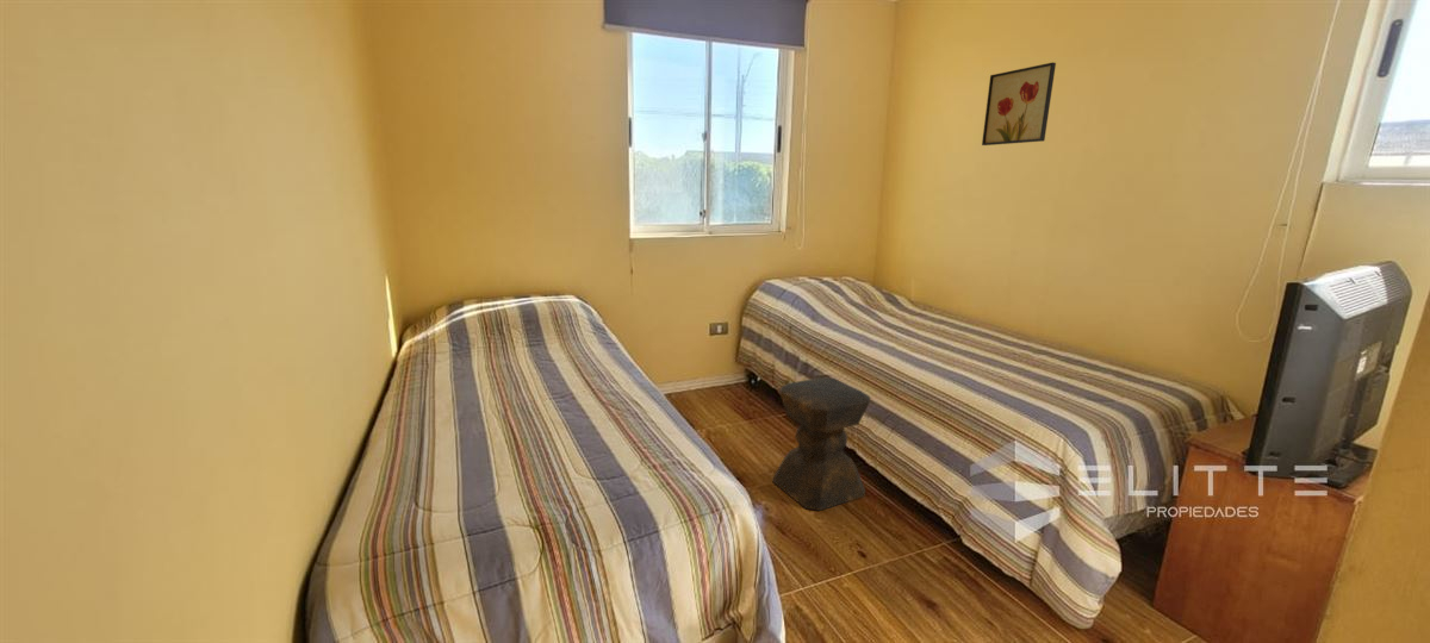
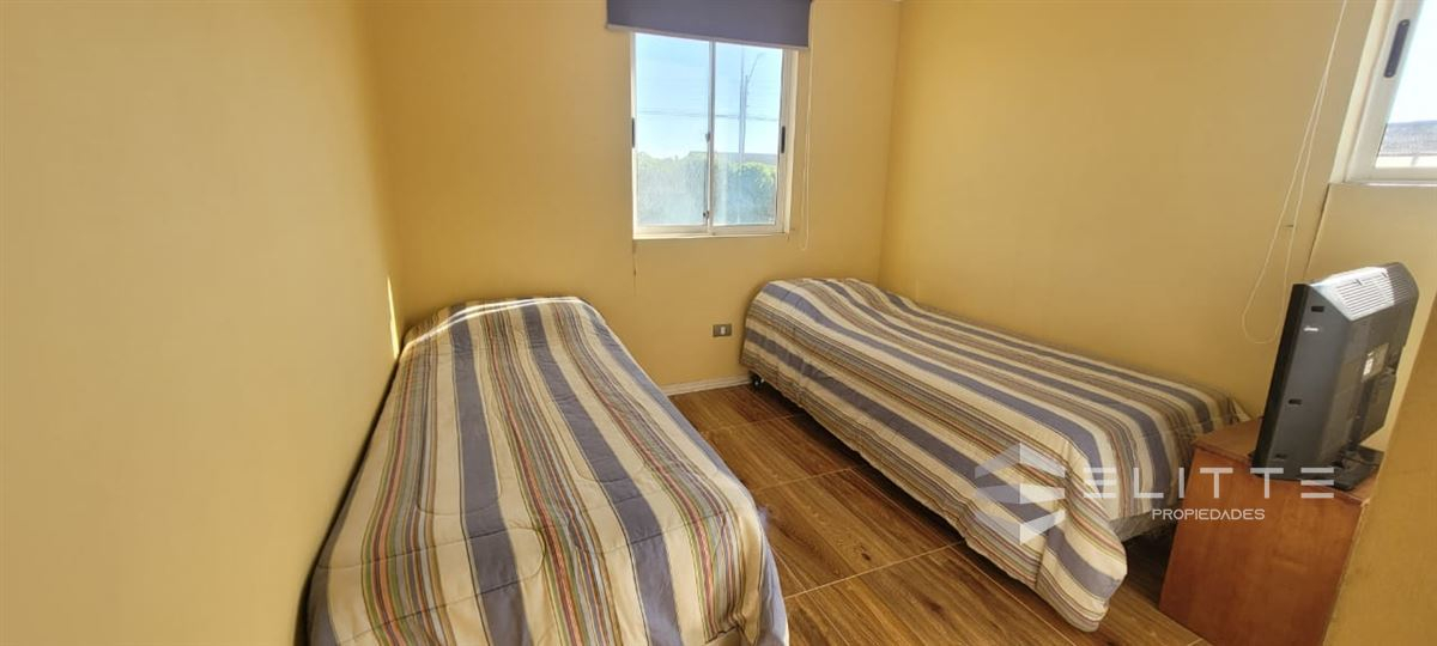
- stool [771,376,871,512]
- wall art [981,62,1057,146]
